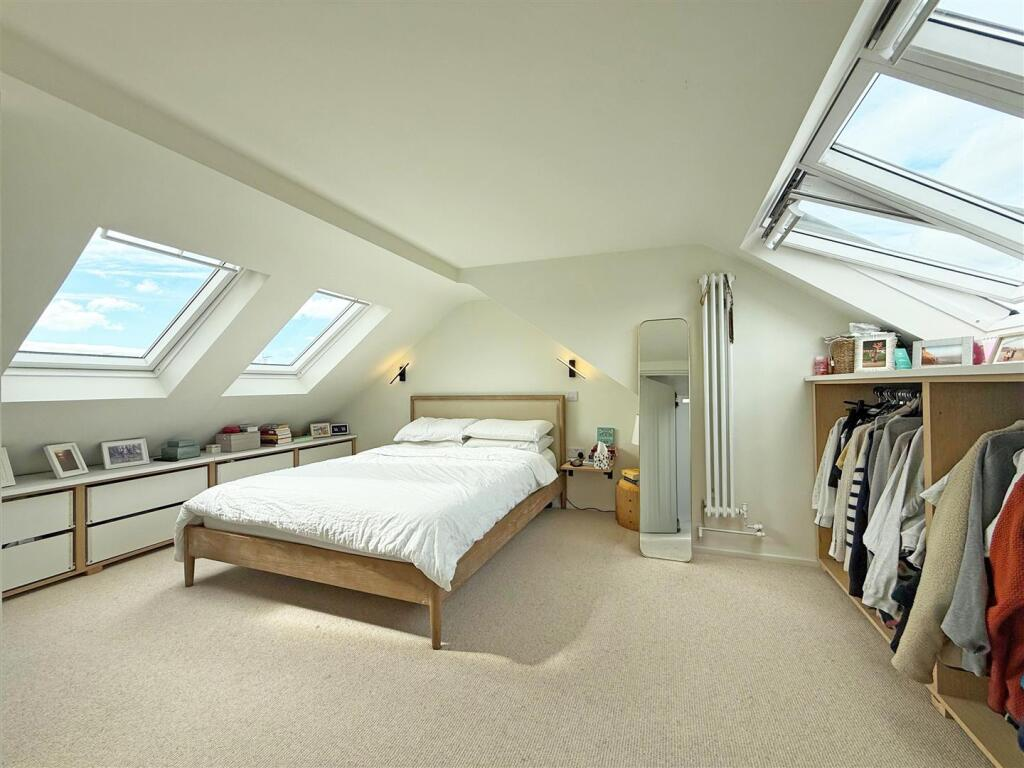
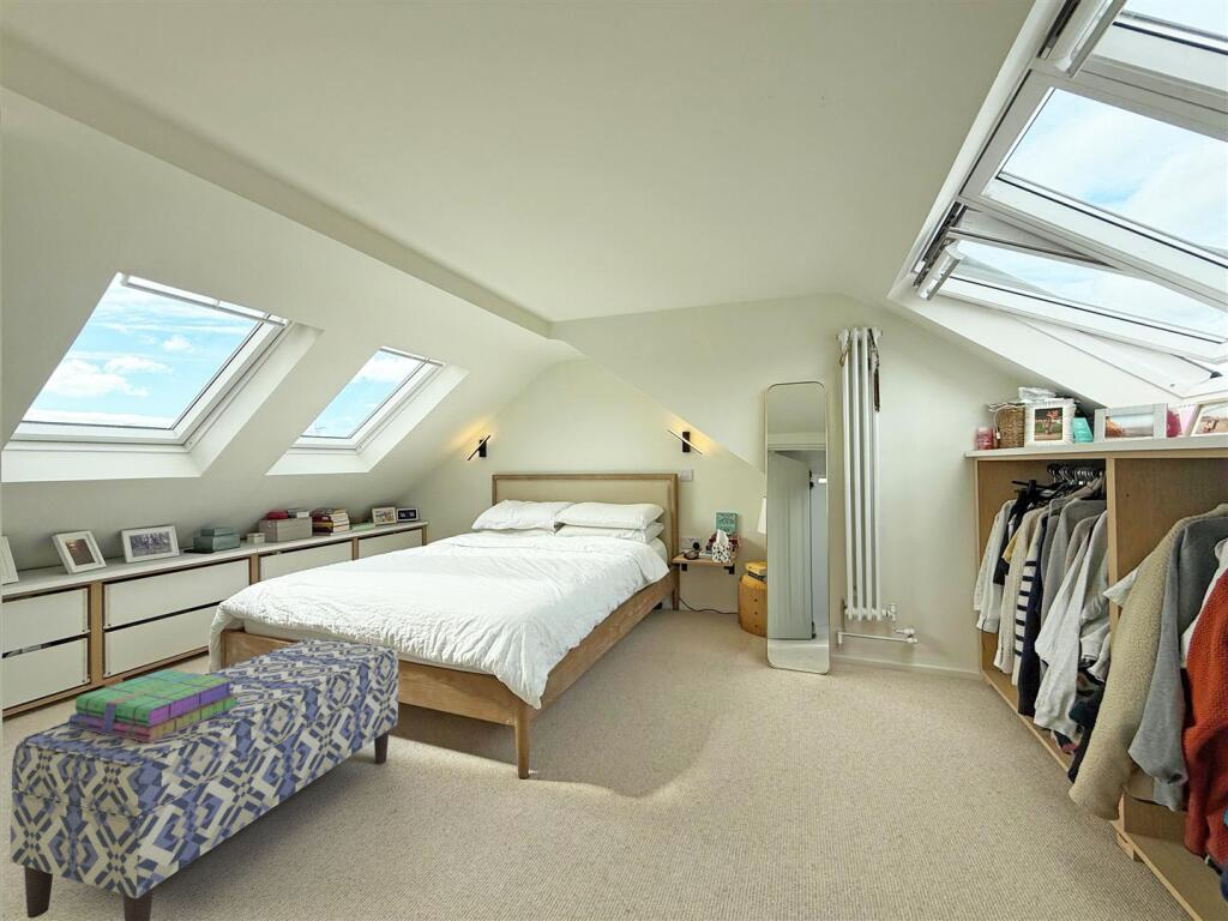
+ stack of books [67,668,239,742]
+ bench [8,637,399,921]
